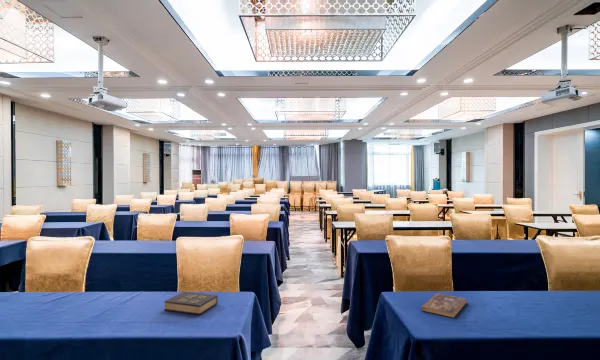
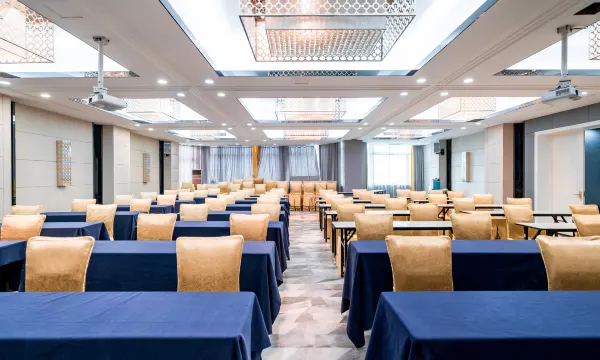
- hardback book [163,291,219,316]
- bible [420,292,468,319]
